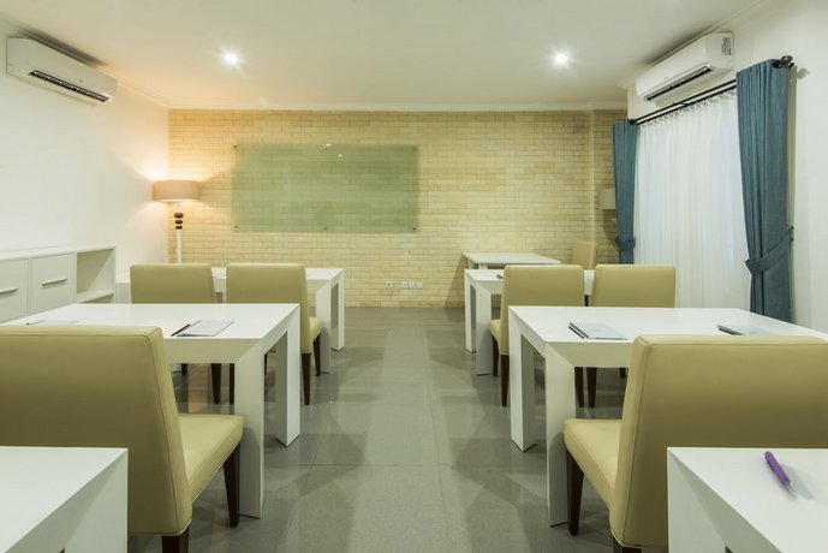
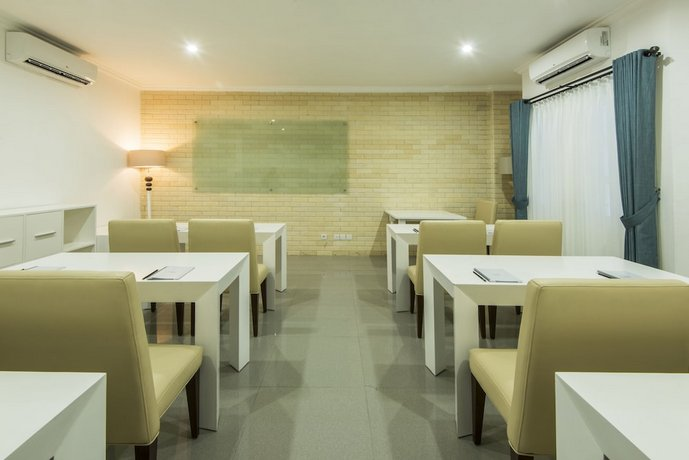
- pen [763,451,791,488]
